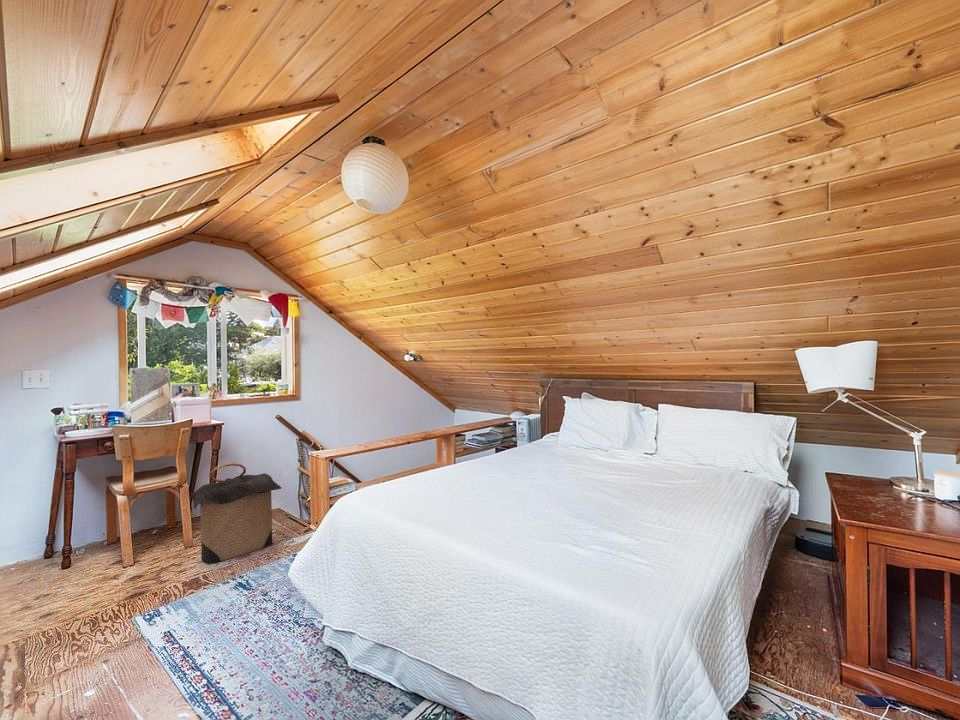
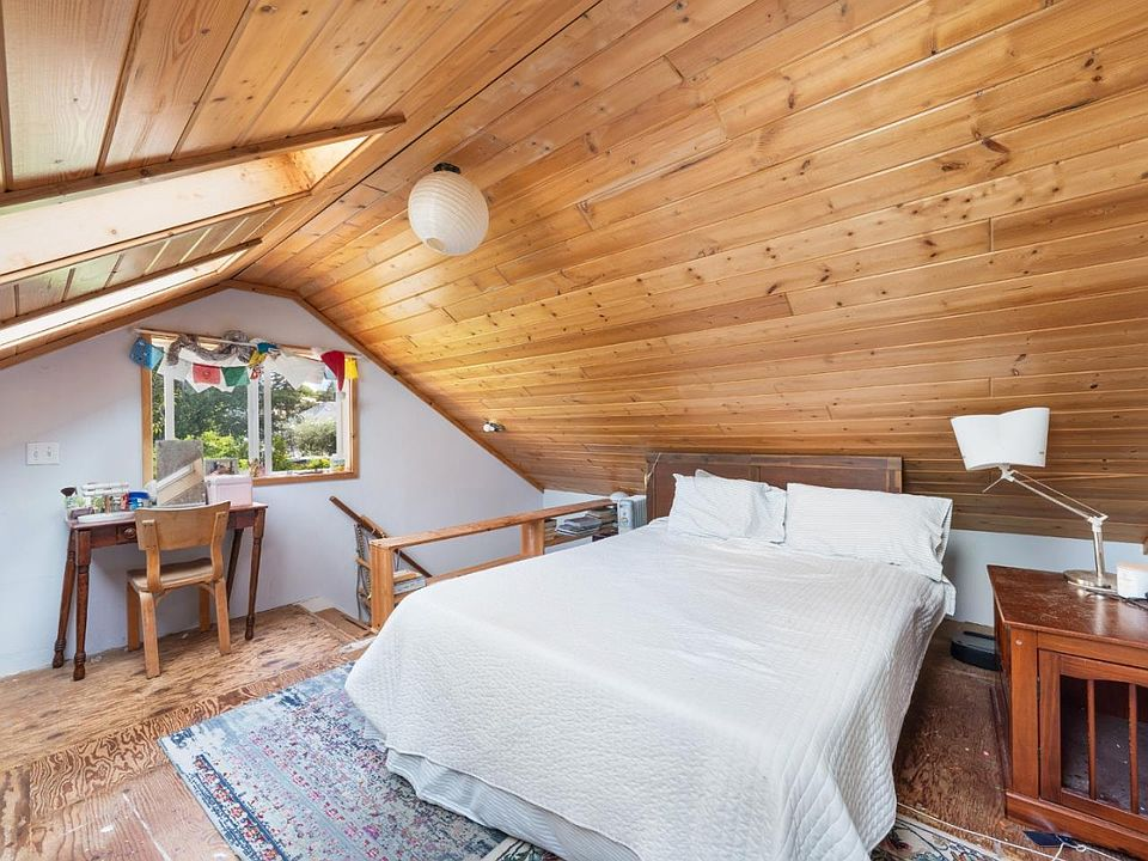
- laundry hamper [190,462,283,564]
